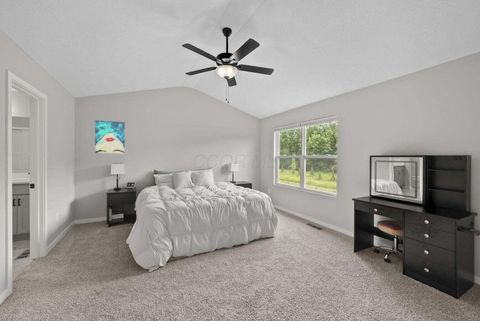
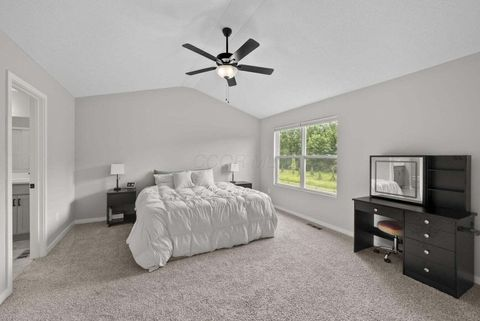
- wall art [94,119,126,154]
